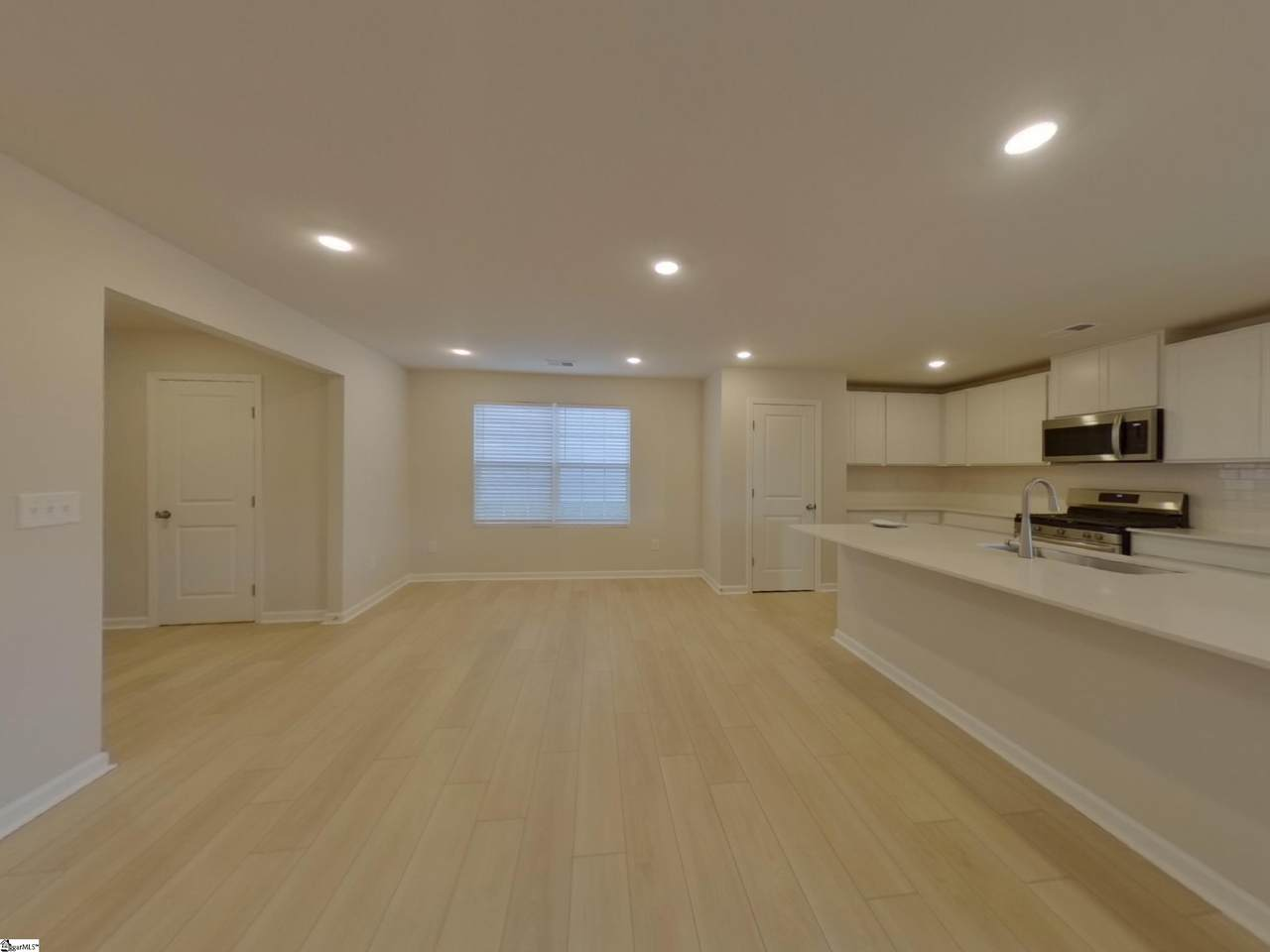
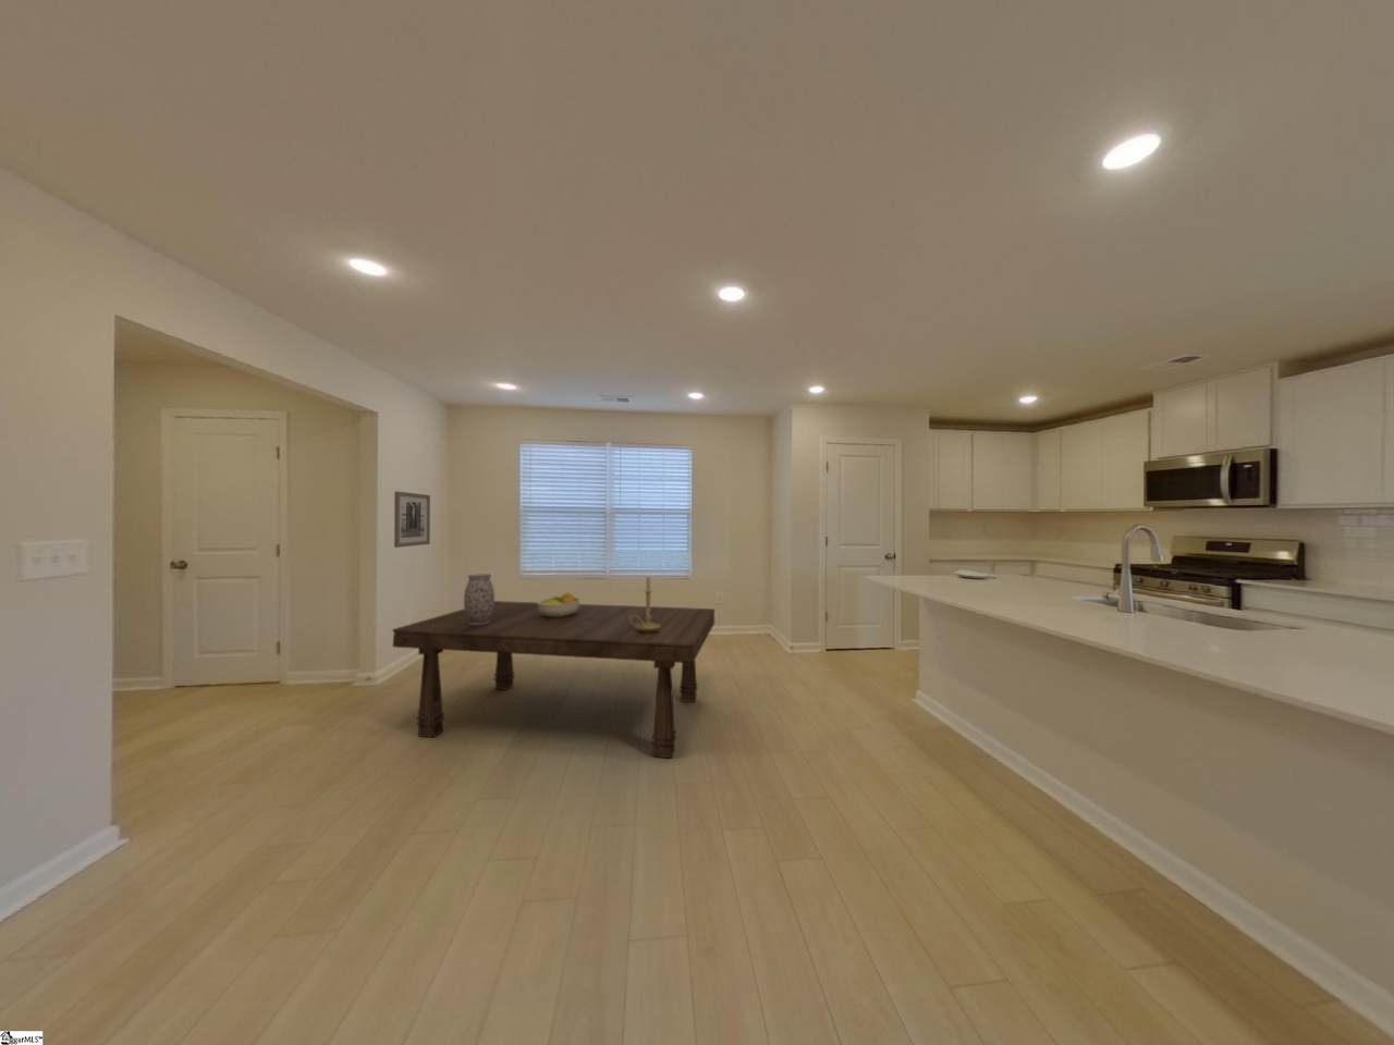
+ candle holder [629,575,661,632]
+ wall art [393,491,431,549]
+ fruit bowl [537,591,581,617]
+ vase [463,574,495,626]
+ dining table [391,599,717,759]
